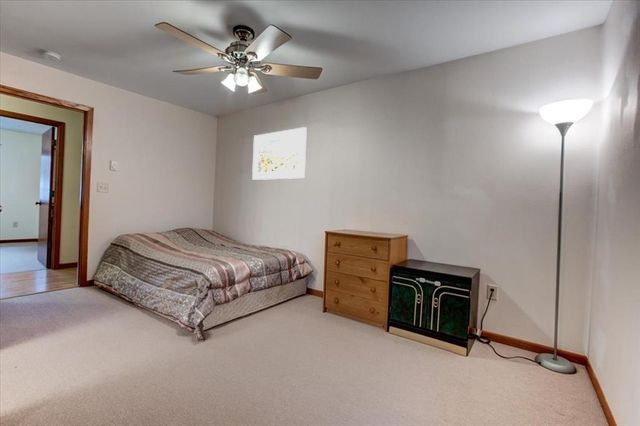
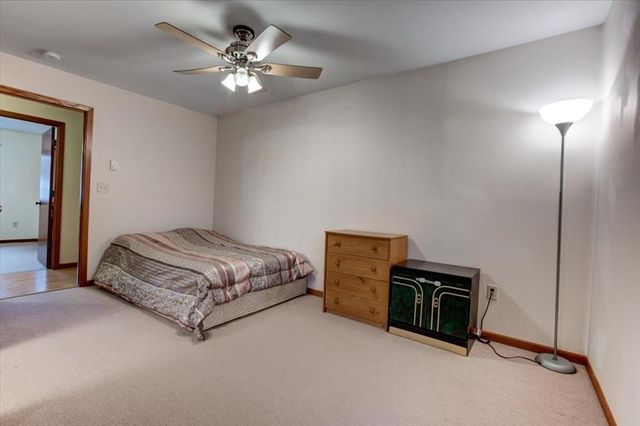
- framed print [251,126,308,181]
